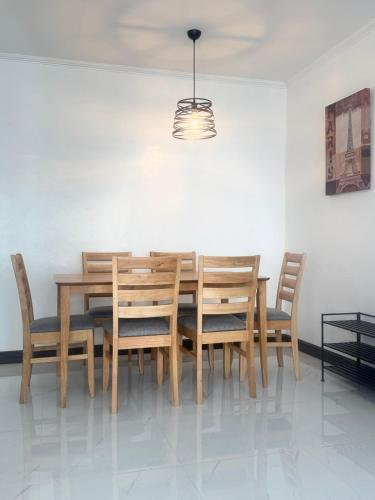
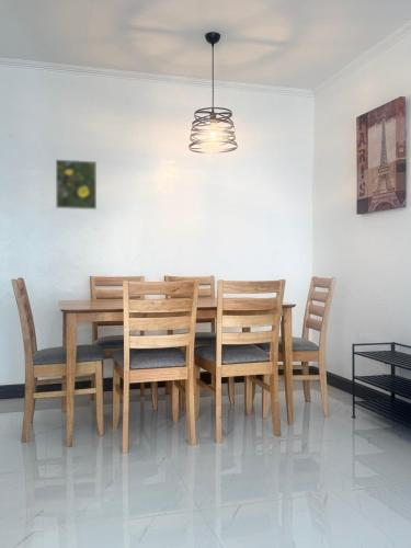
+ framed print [55,158,98,210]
